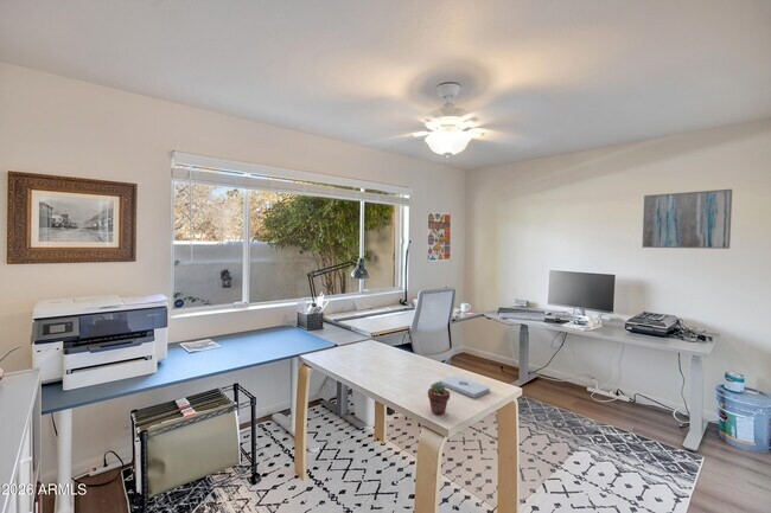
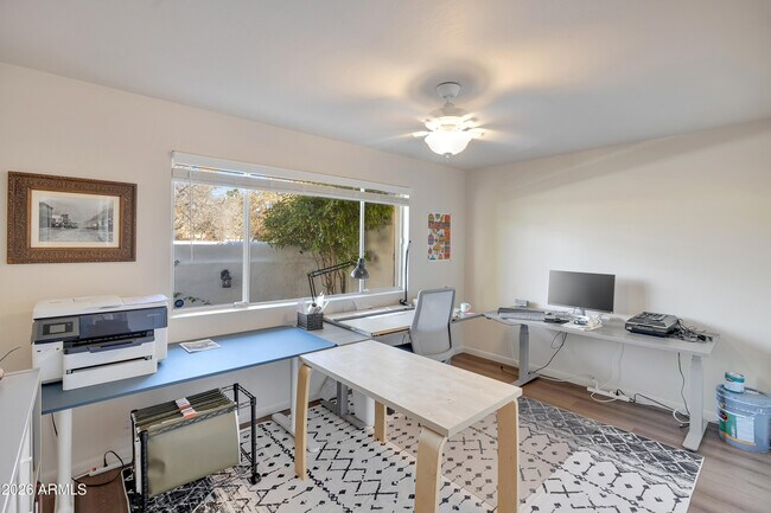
- notepad [438,374,491,399]
- wall art [641,188,733,250]
- potted succulent [427,381,452,416]
